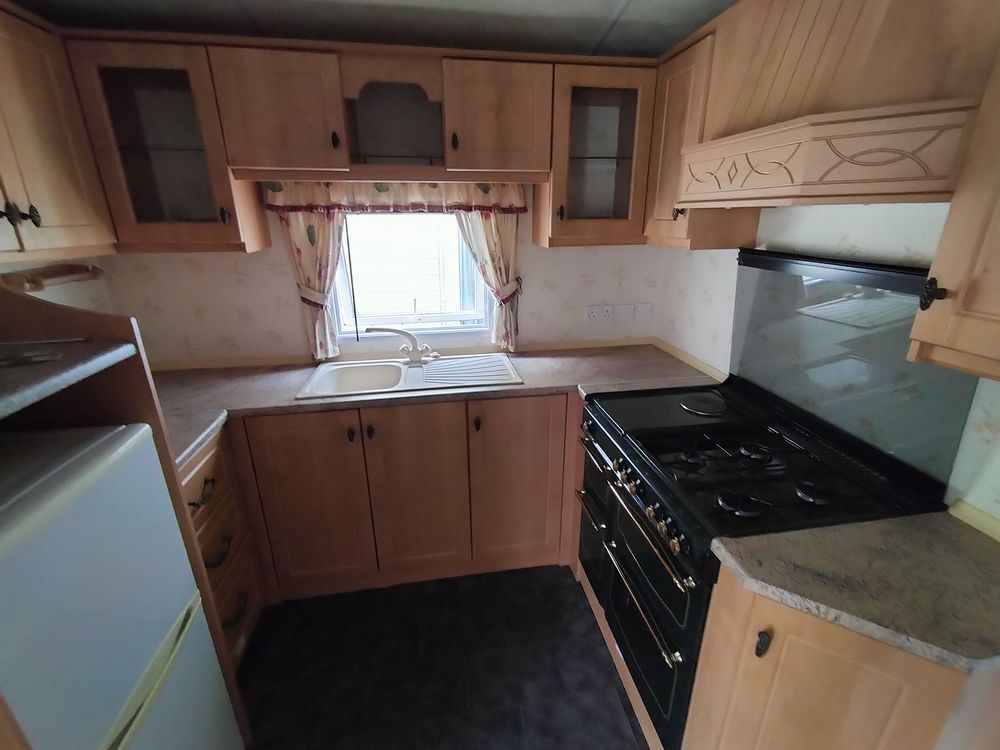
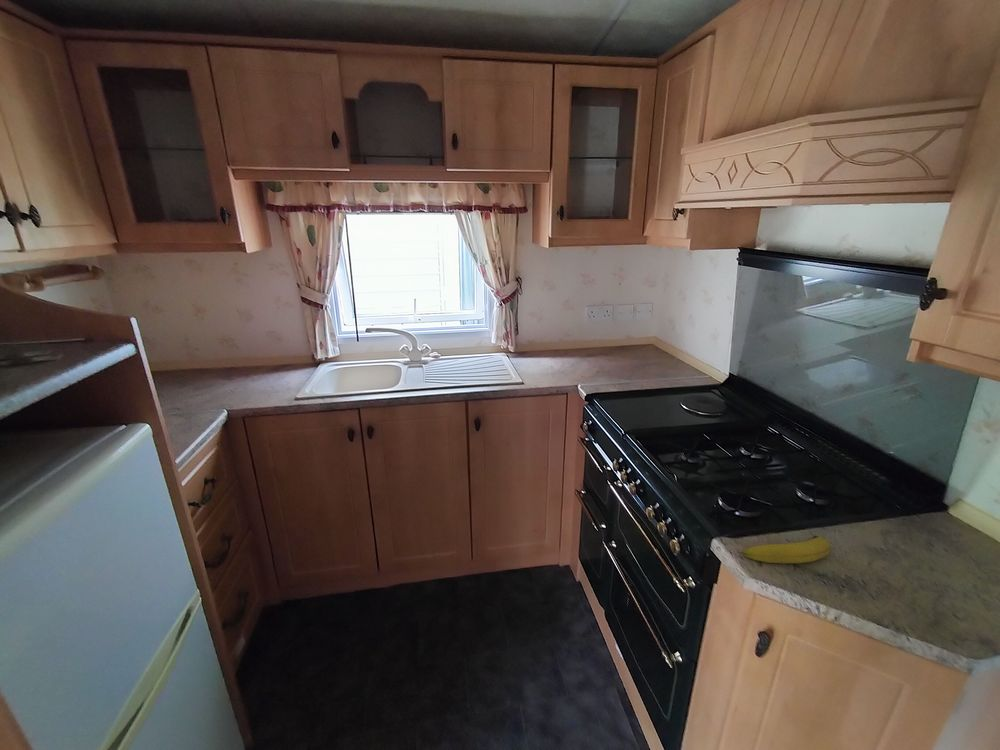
+ fruit [741,535,832,564]
